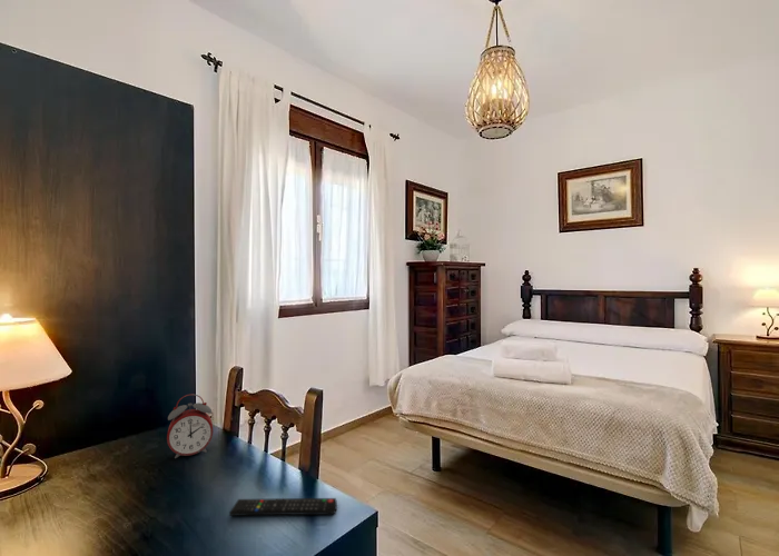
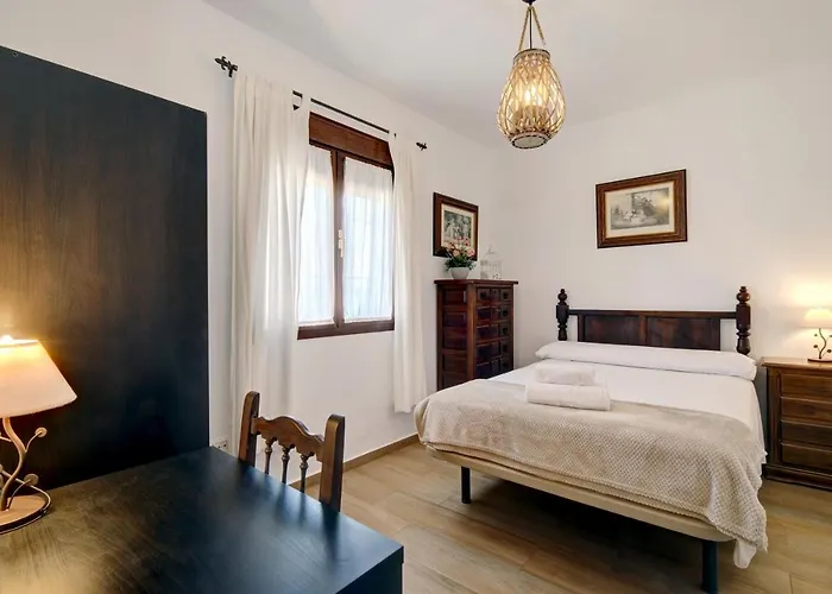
- remote control [228,497,338,517]
- alarm clock [166,393,214,459]
